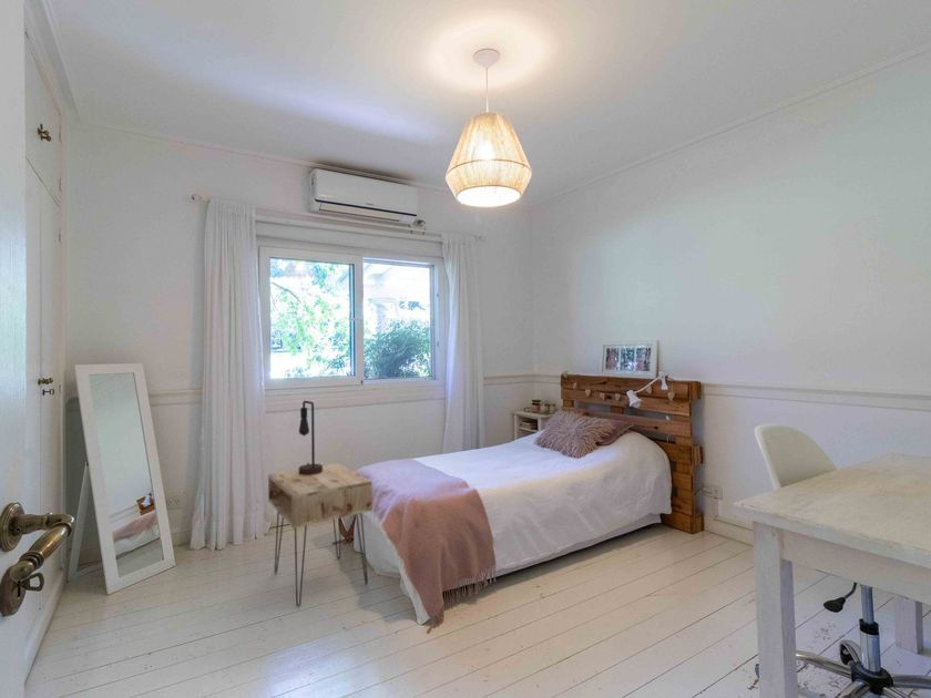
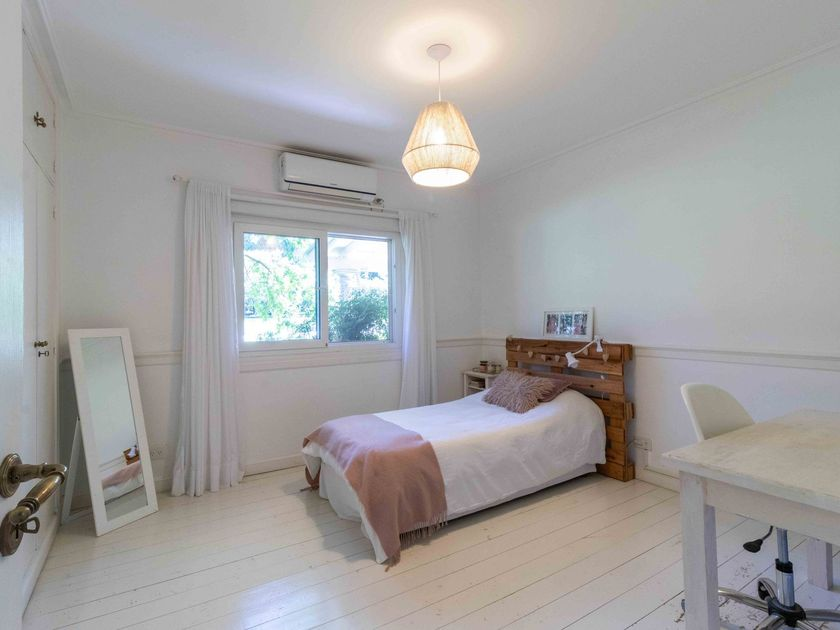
- nightstand [267,462,374,607]
- table lamp [298,400,323,475]
